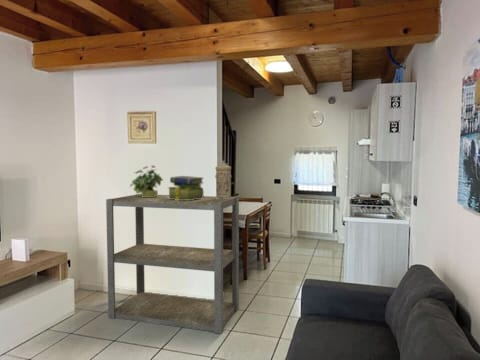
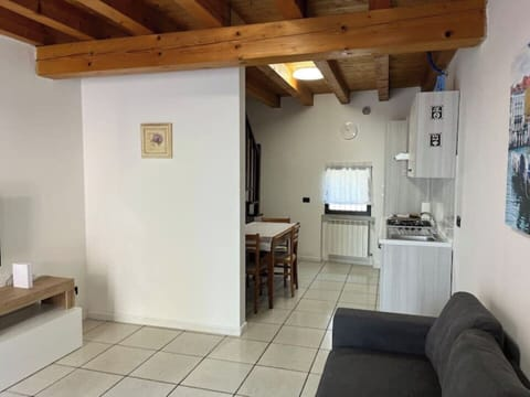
- water filter [214,160,233,200]
- shelving unit [105,193,240,335]
- stack of books [167,175,205,200]
- potted plant [129,164,164,197]
